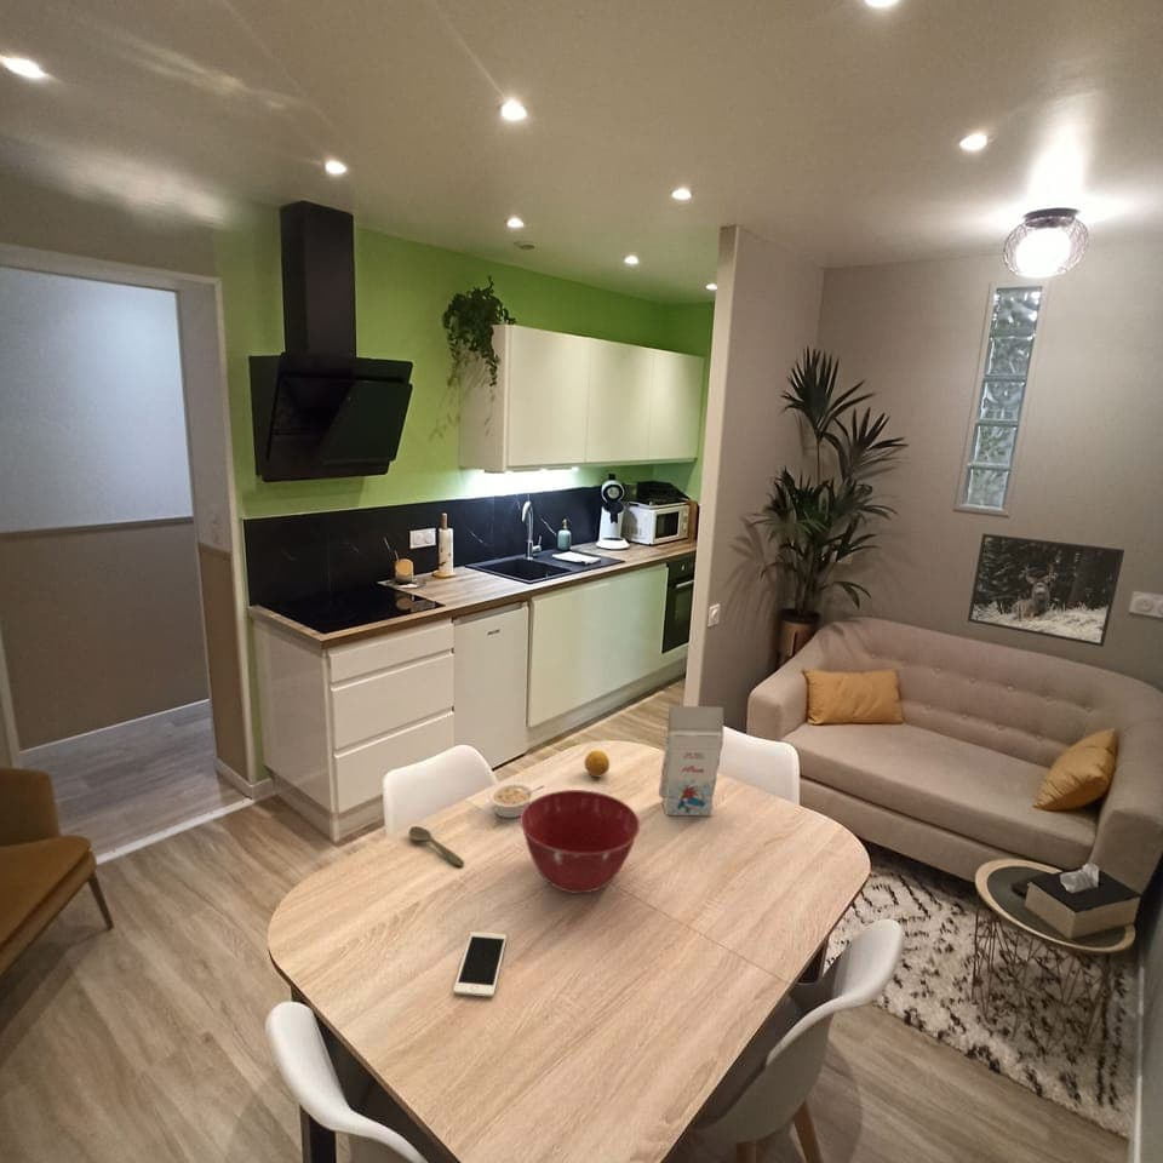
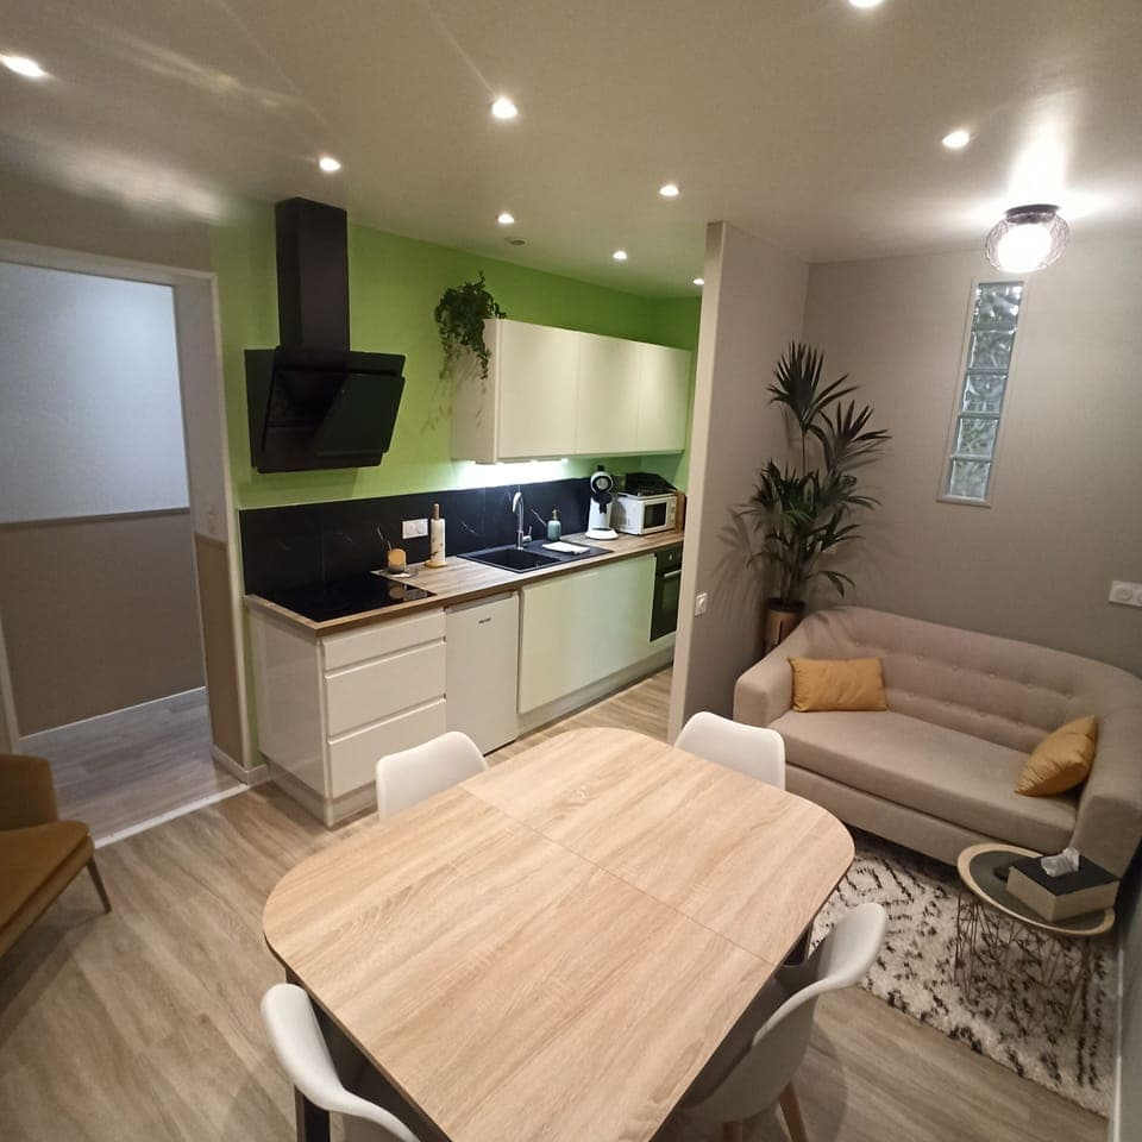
- gift box [658,705,724,817]
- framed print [967,533,1125,648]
- mixing bowl [520,789,641,895]
- spoon [408,825,465,867]
- legume [488,781,545,819]
- cell phone [452,930,508,998]
- fruit [584,749,611,778]
